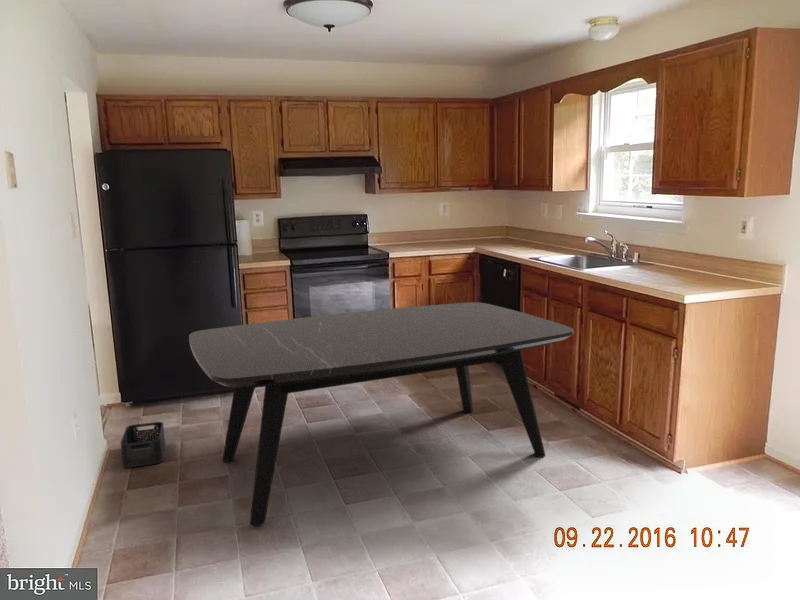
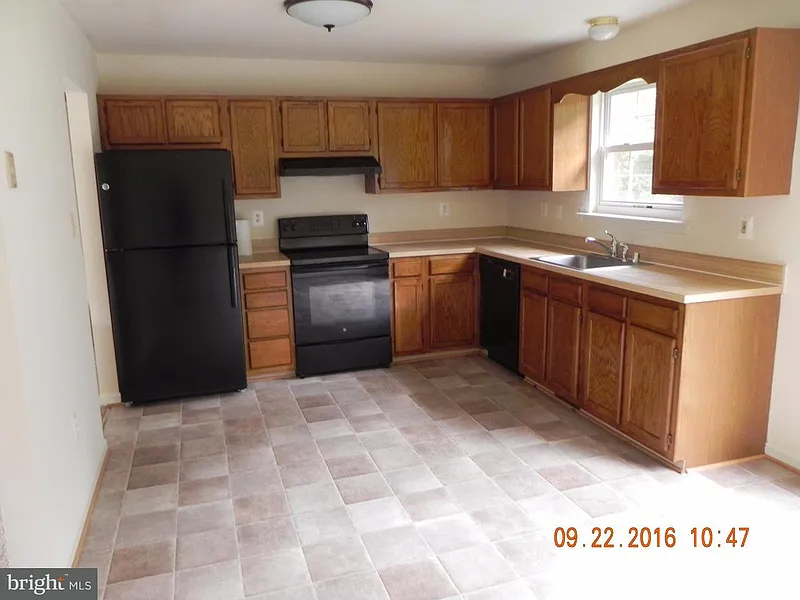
- storage bin [120,421,166,468]
- dining table [188,301,575,528]
